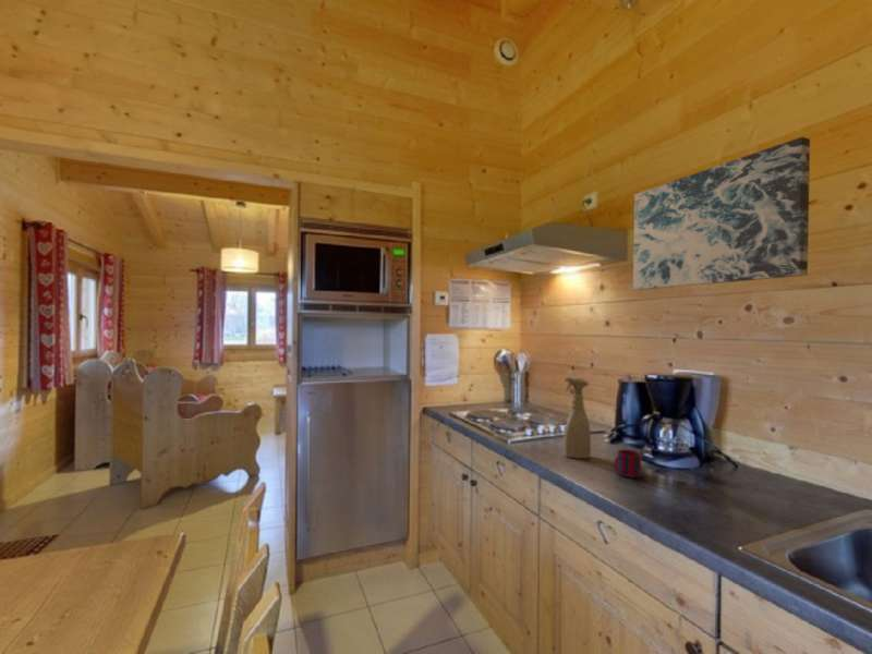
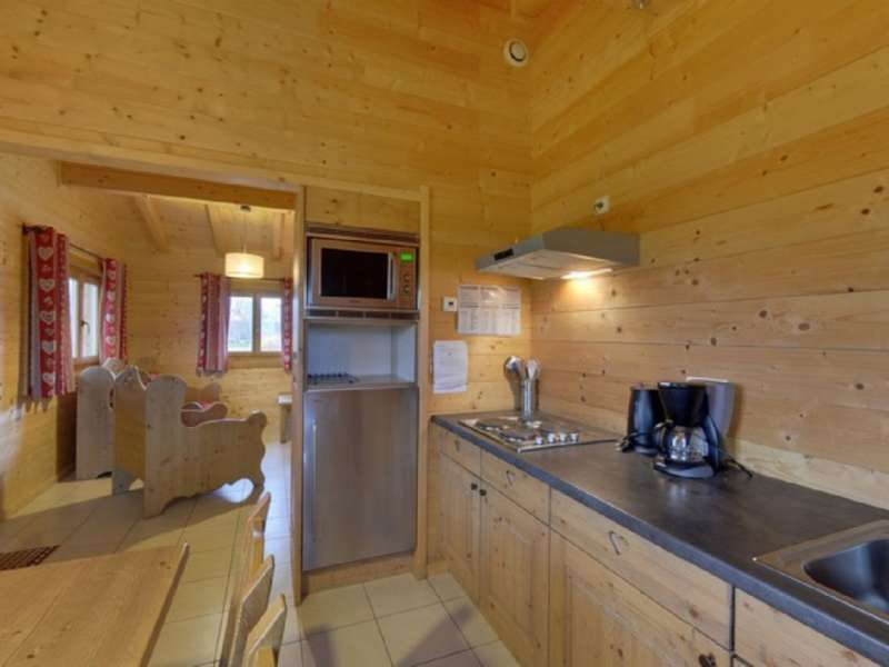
- spray bottle [562,376,592,460]
- wall art [632,136,811,291]
- mug [614,448,642,479]
